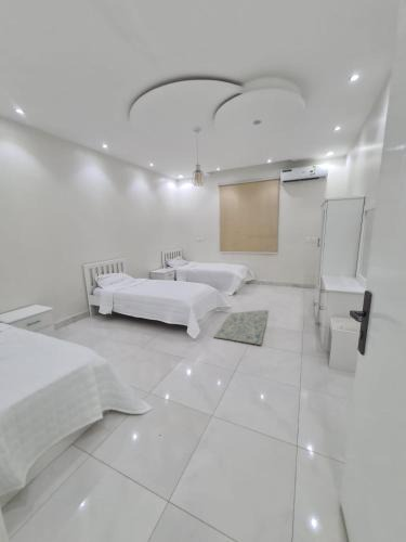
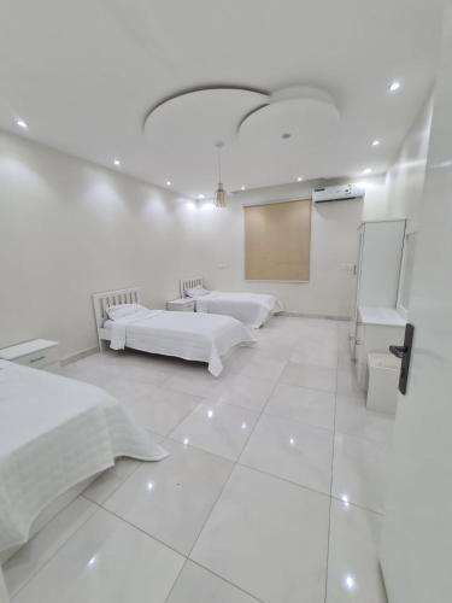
- rug [212,309,270,346]
